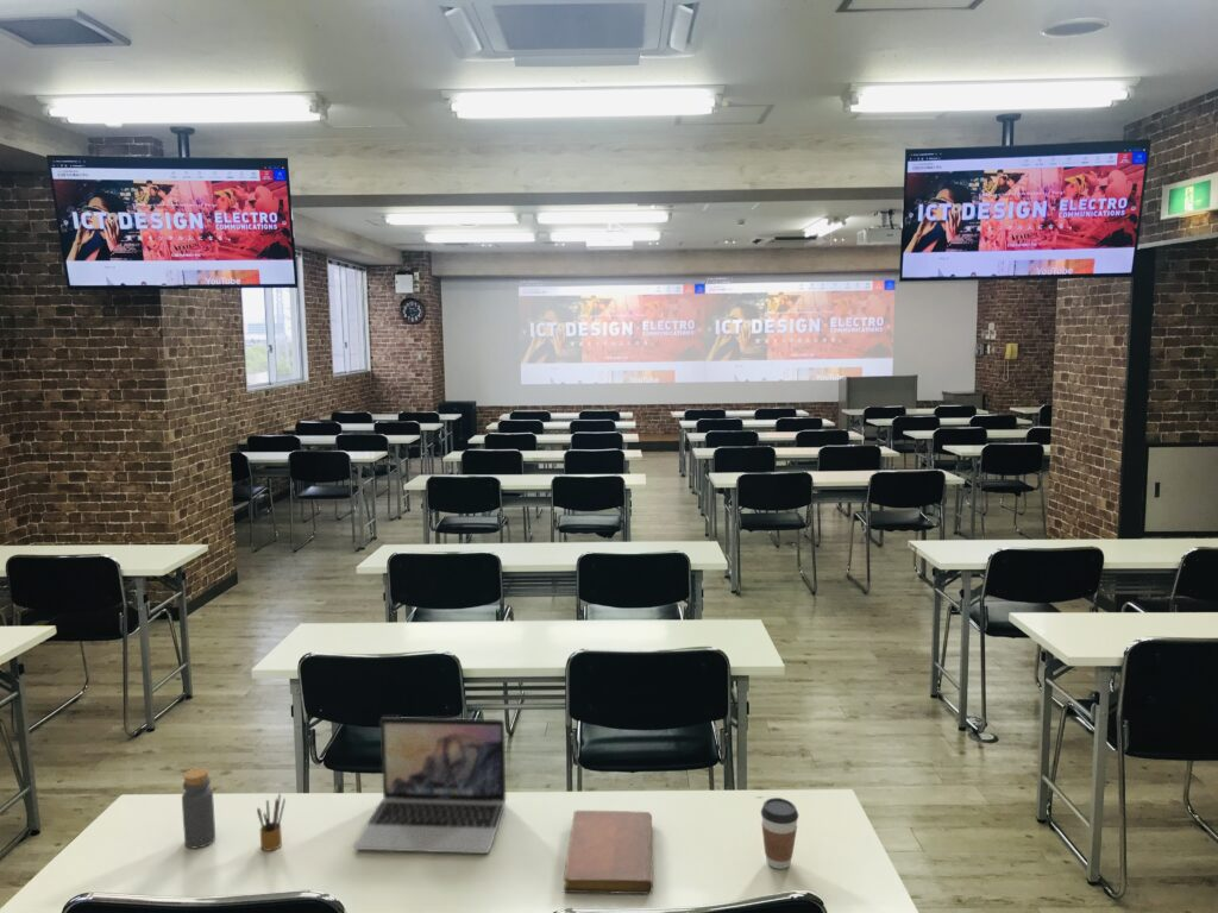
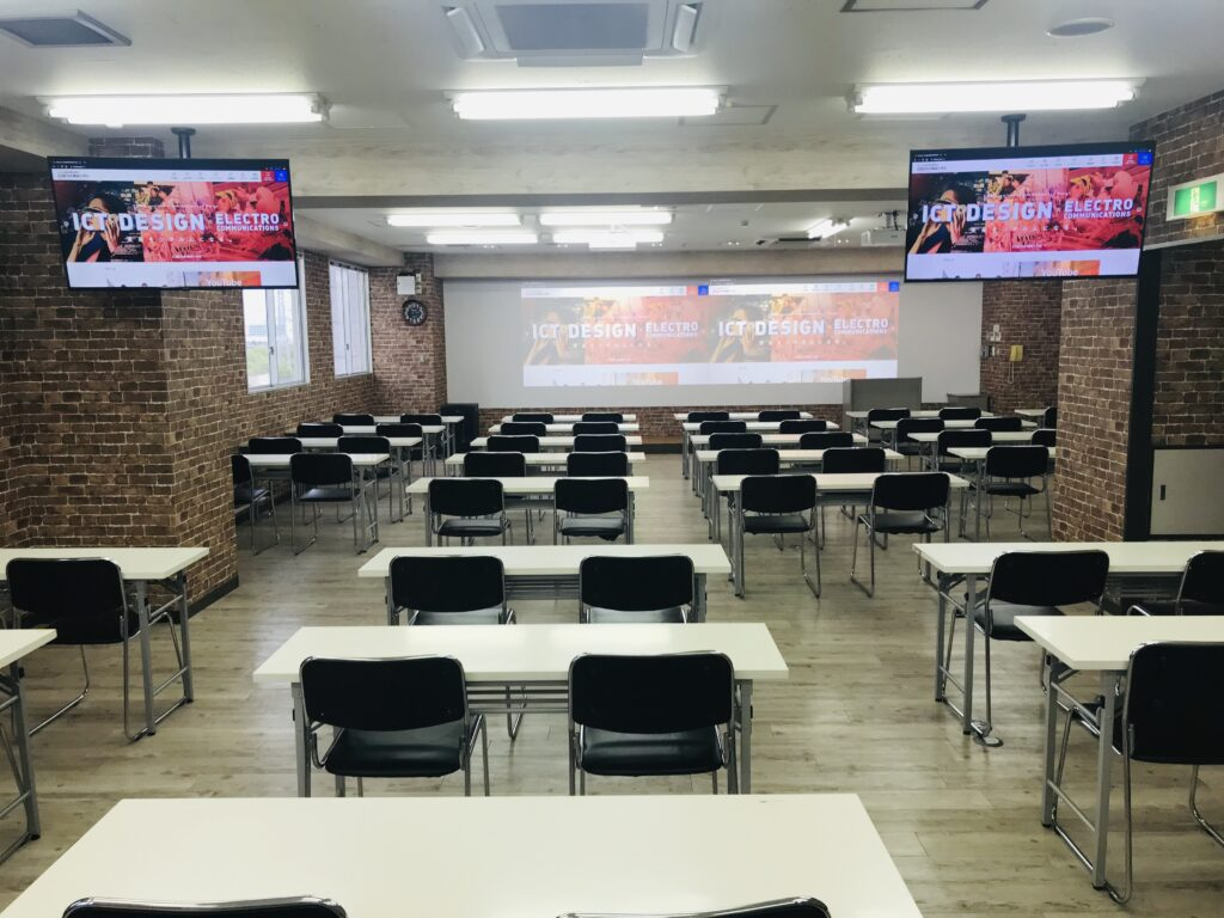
- laptop [353,716,507,855]
- notebook [563,810,654,895]
- coffee cup [760,796,799,870]
- bottle [181,767,216,849]
- pencil box [256,792,287,852]
